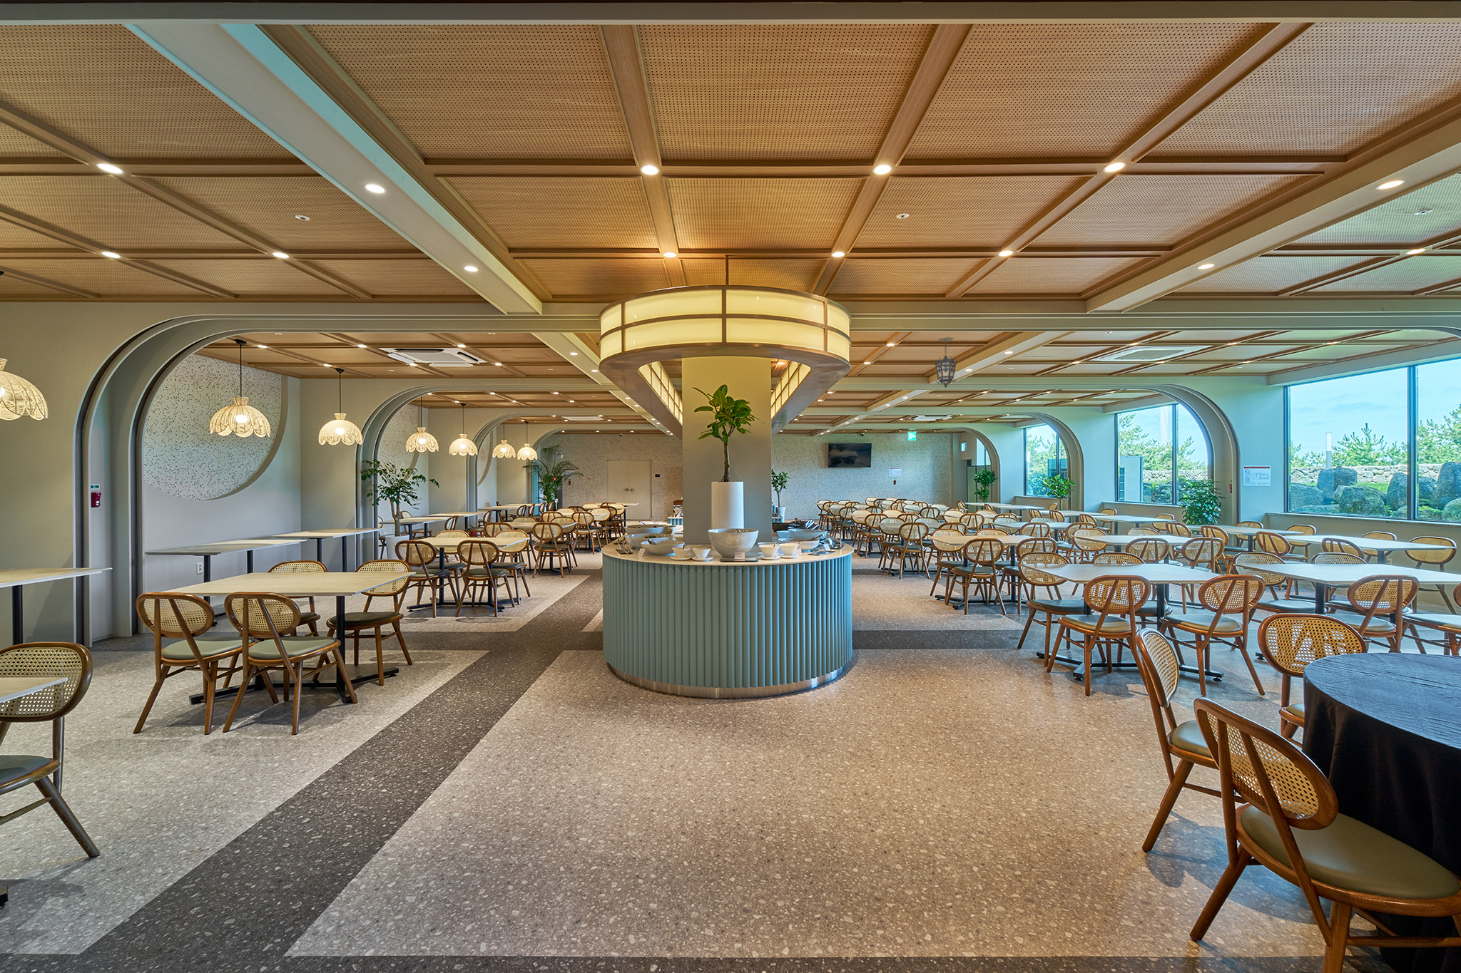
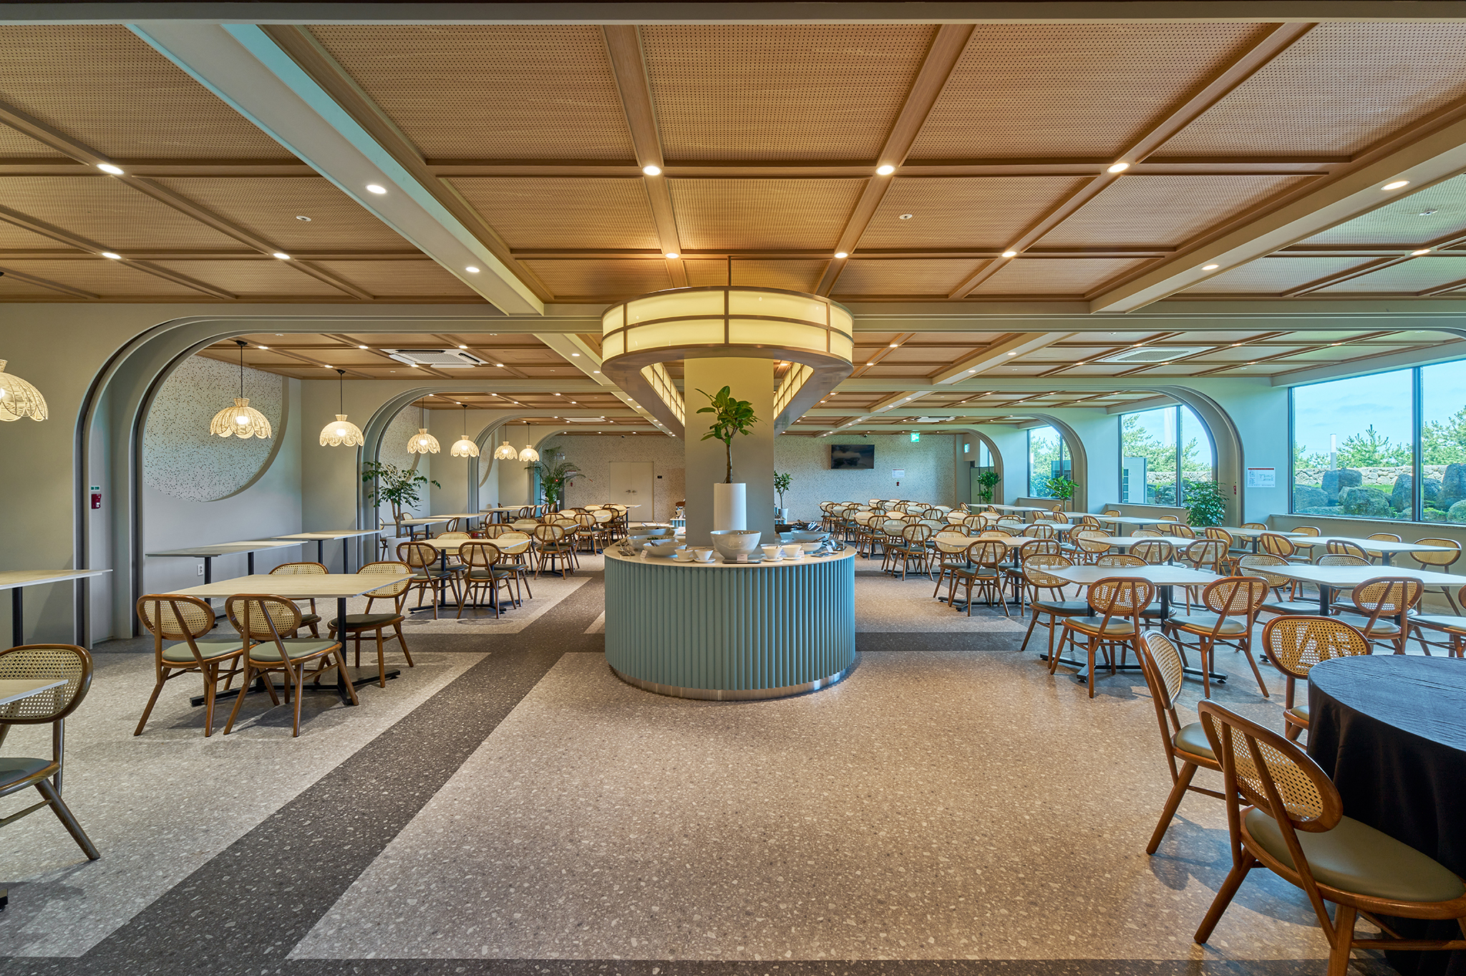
- hanging lantern [934,337,957,389]
